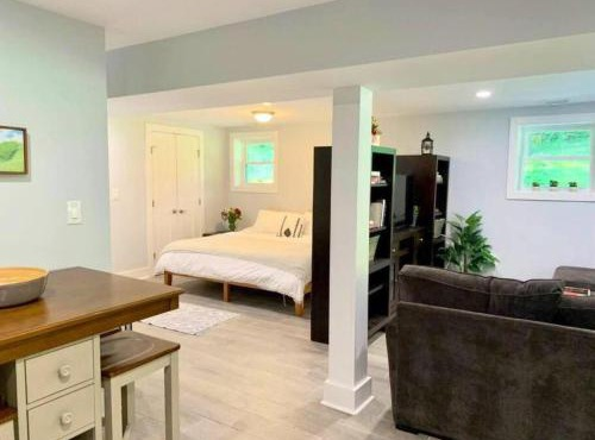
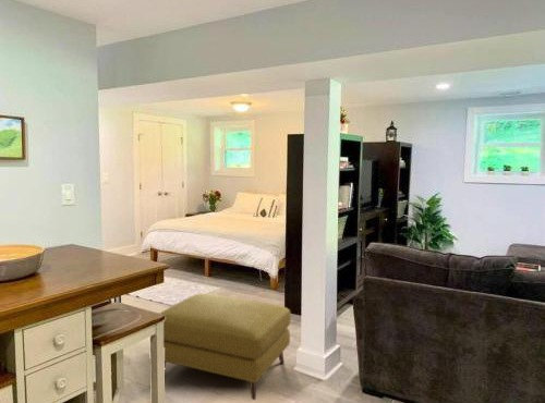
+ ottoman [159,293,292,401]
